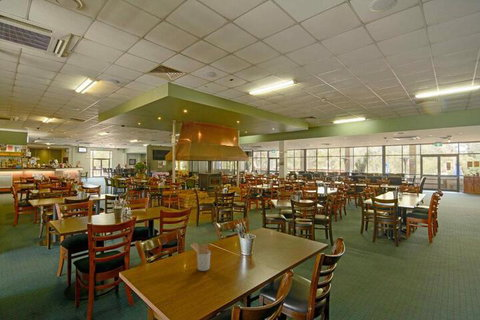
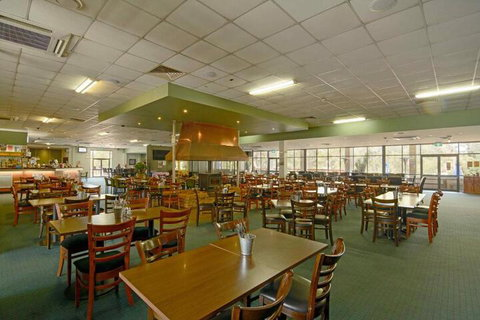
- utensil holder [189,241,211,272]
